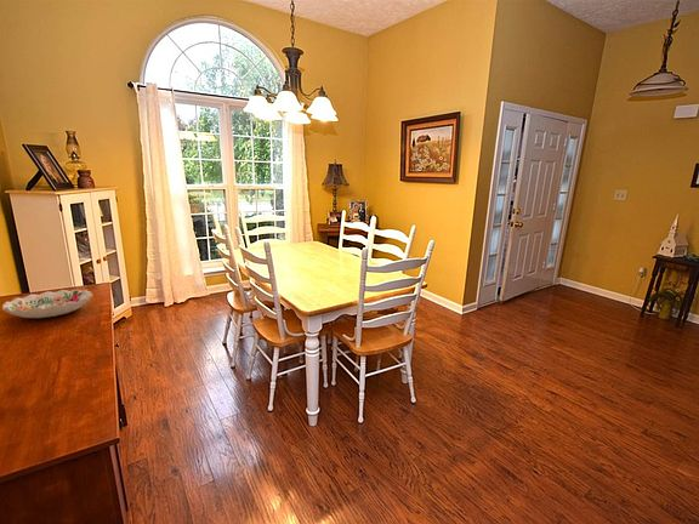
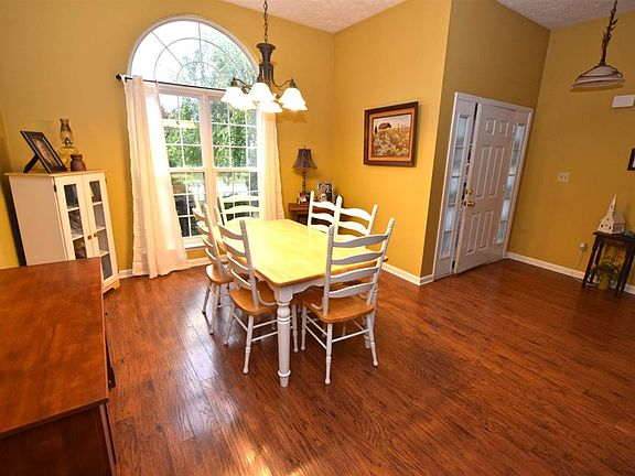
- decorative bowl [1,289,93,319]
